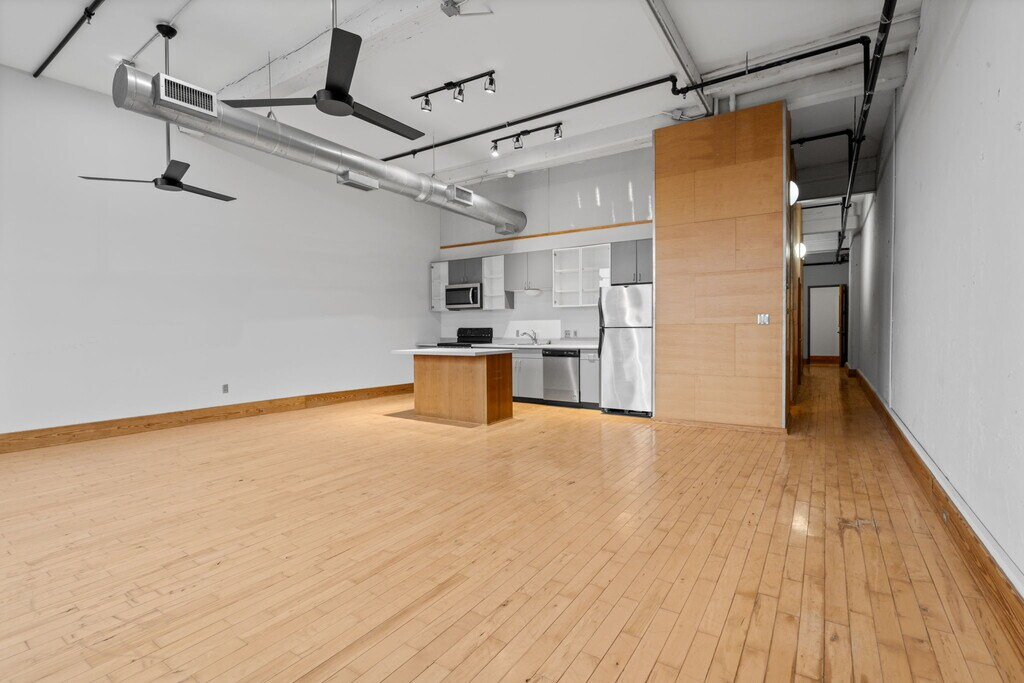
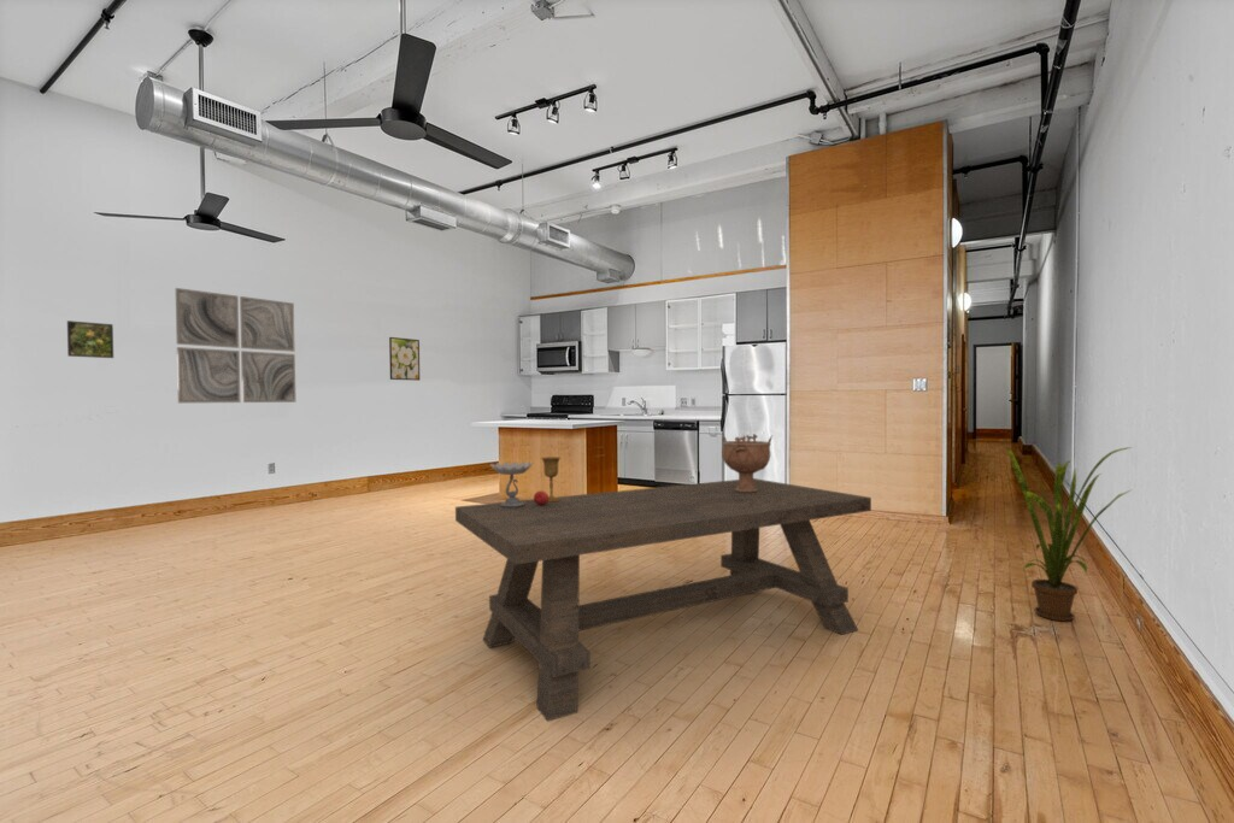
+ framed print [66,319,114,359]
+ dining table [454,477,872,723]
+ house plant [1005,446,1133,623]
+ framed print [388,336,421,382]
+ decorative bowl [721,433,774,493]
+ goblet [489,455,562,507]
+ wall art [175,287,296,404]
